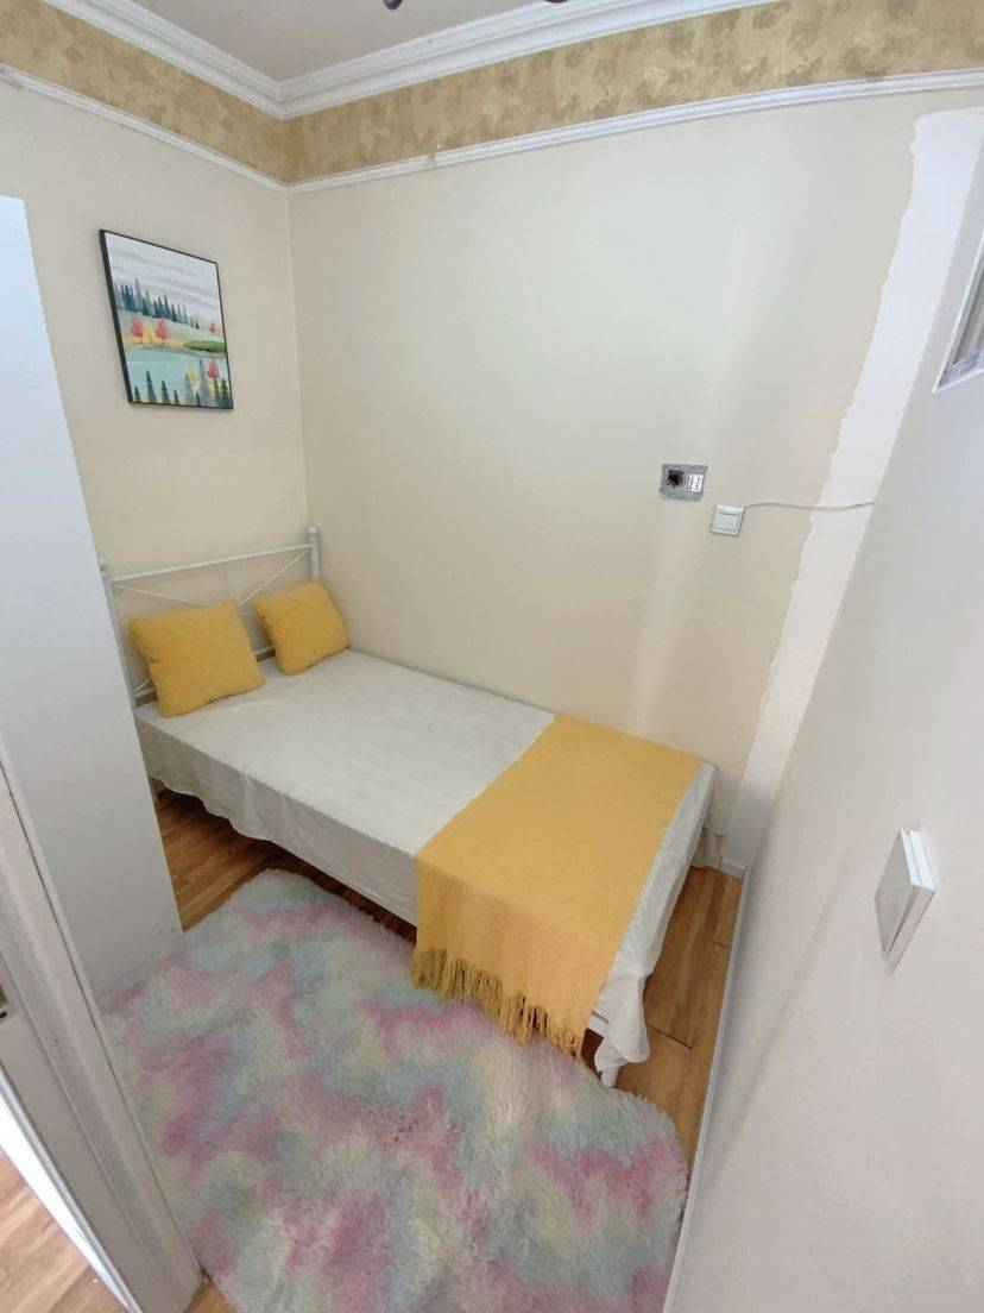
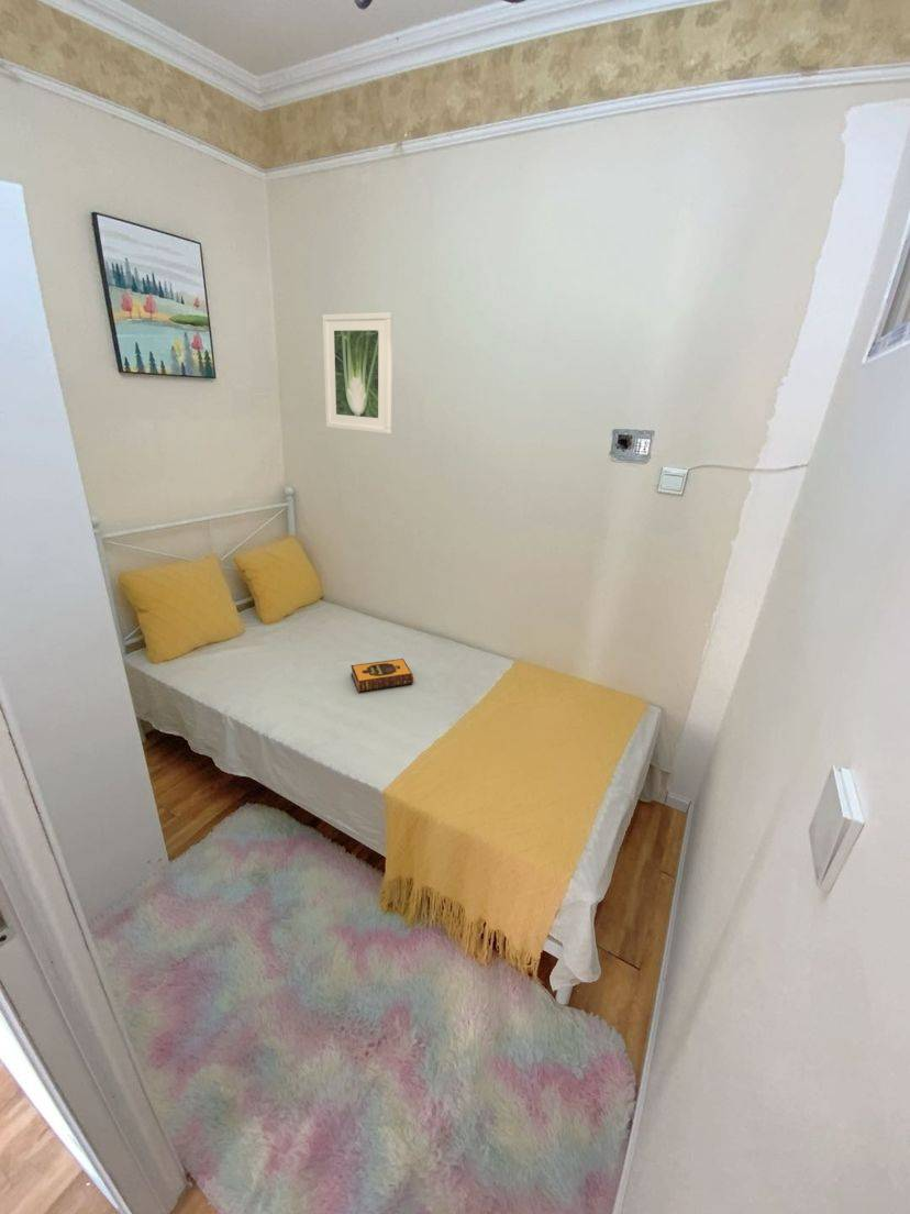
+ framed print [322,311,393,435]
+ hardback book [349,658,414,693]
